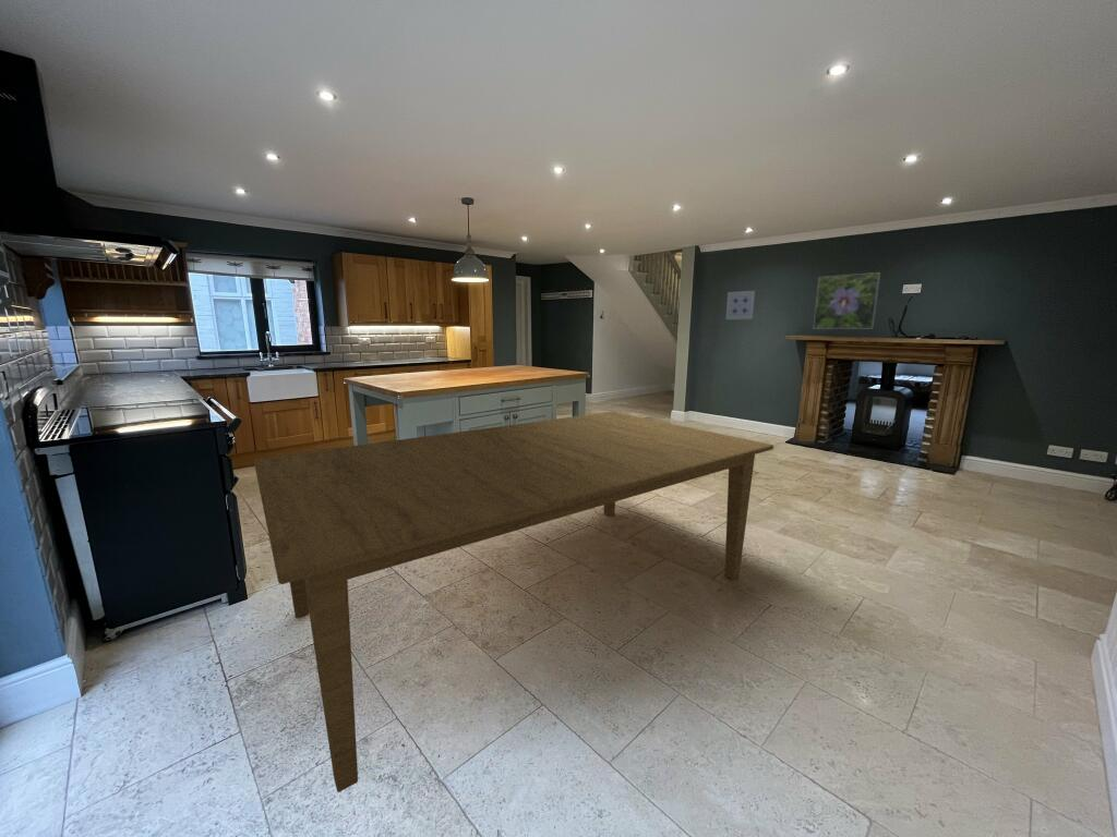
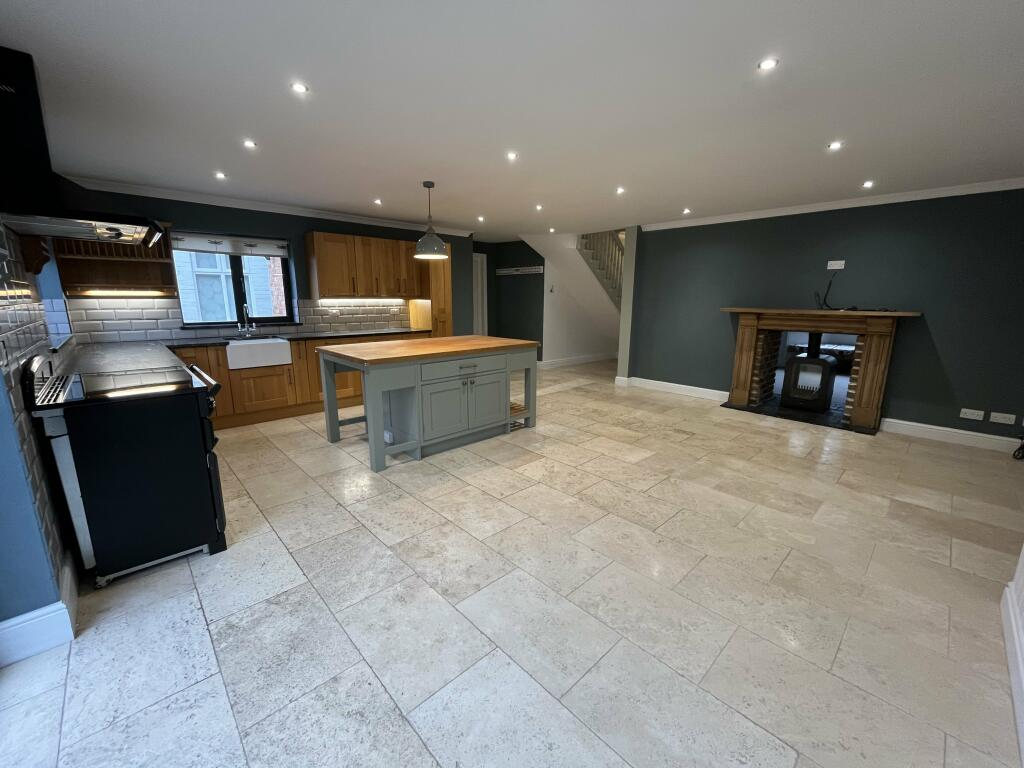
- wall art [724,290,757,320]
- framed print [813,271,881,330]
- dining table [253,411,774,793]
